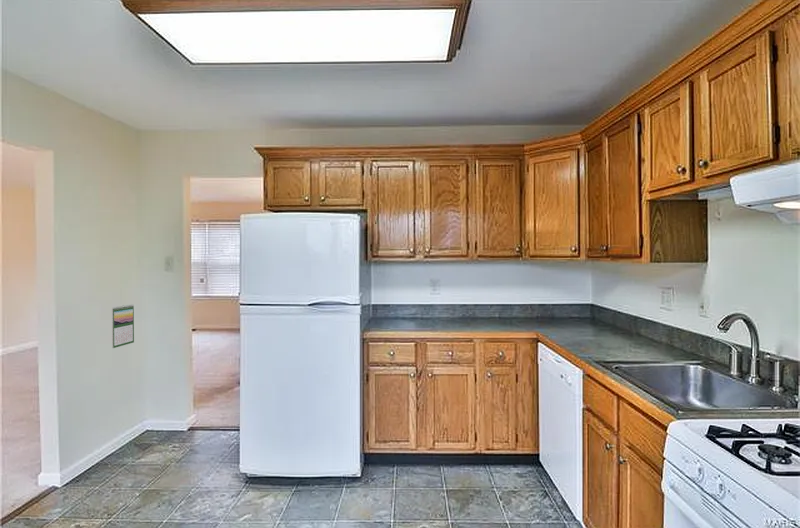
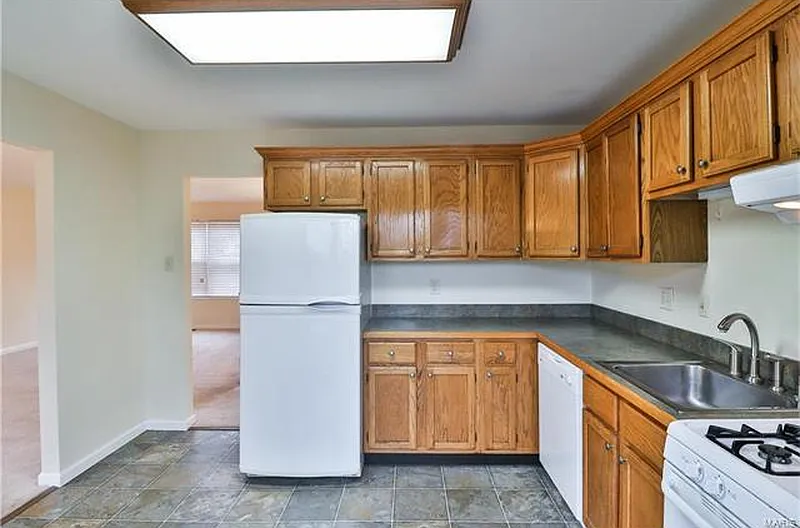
- calendar [111,304,135,349]
